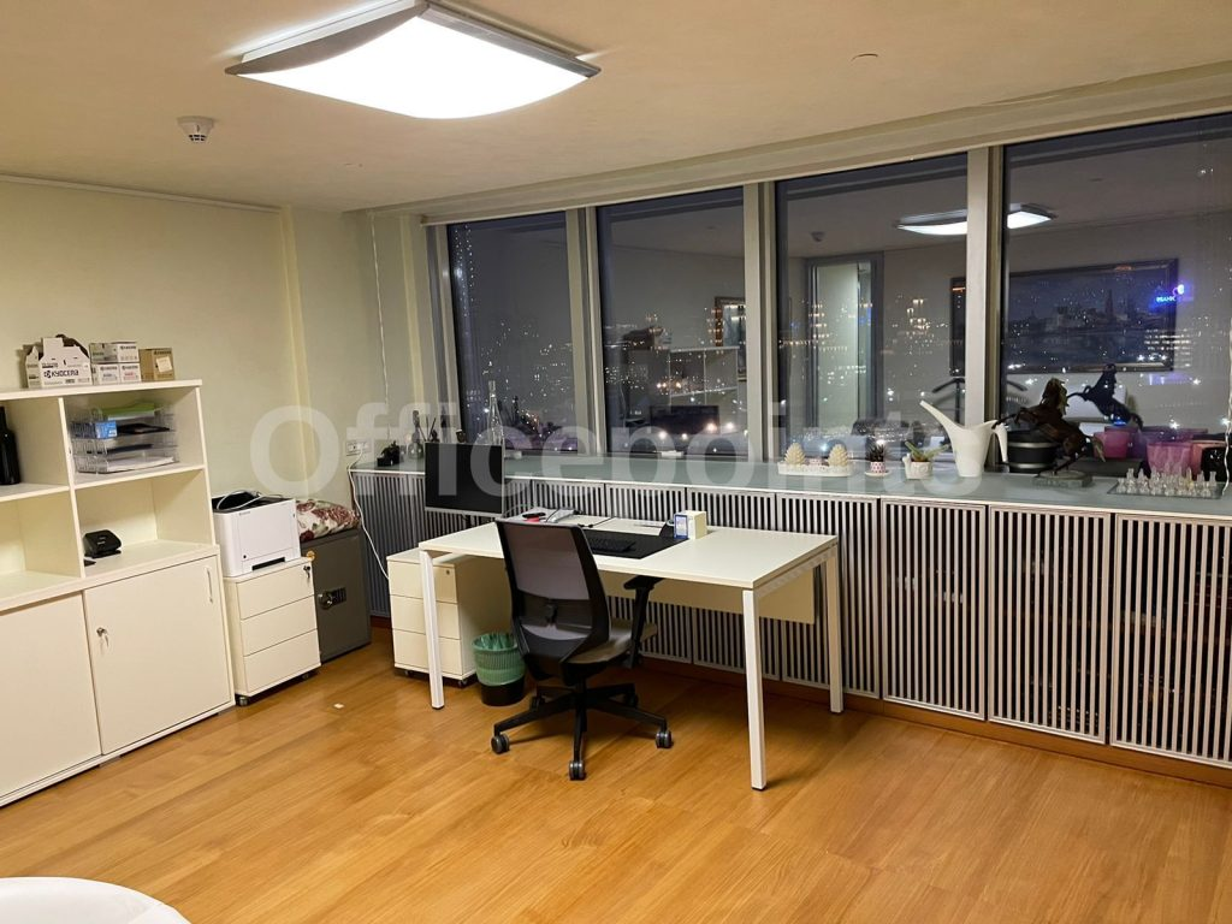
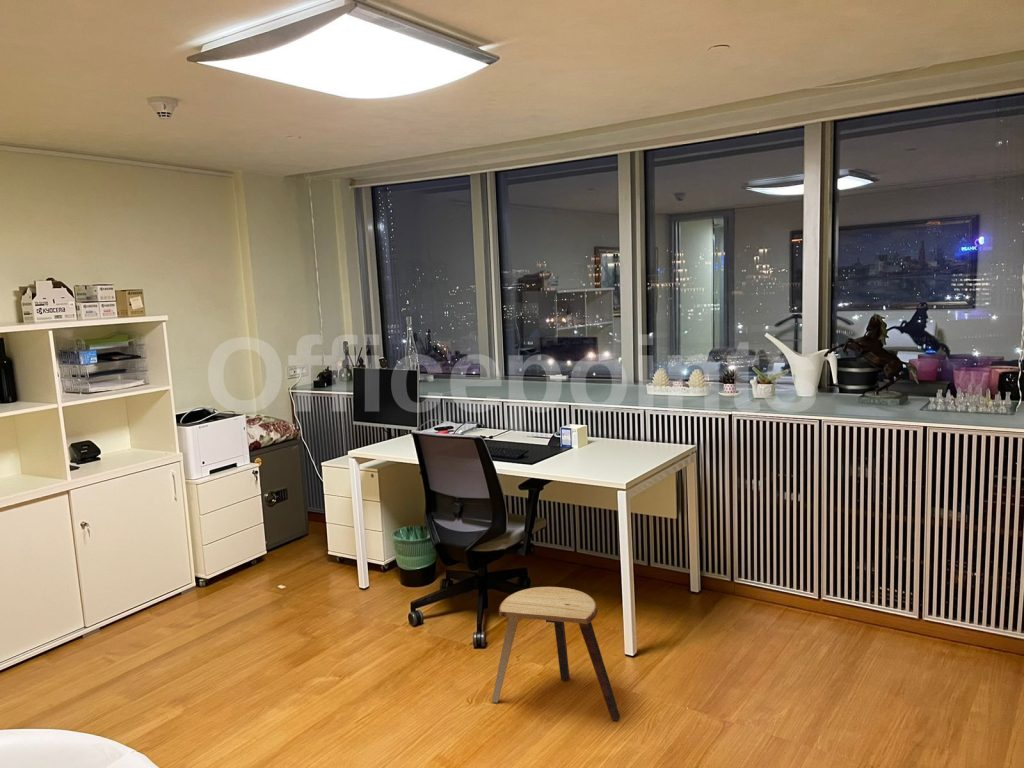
+ stool [491,586,621,721]
